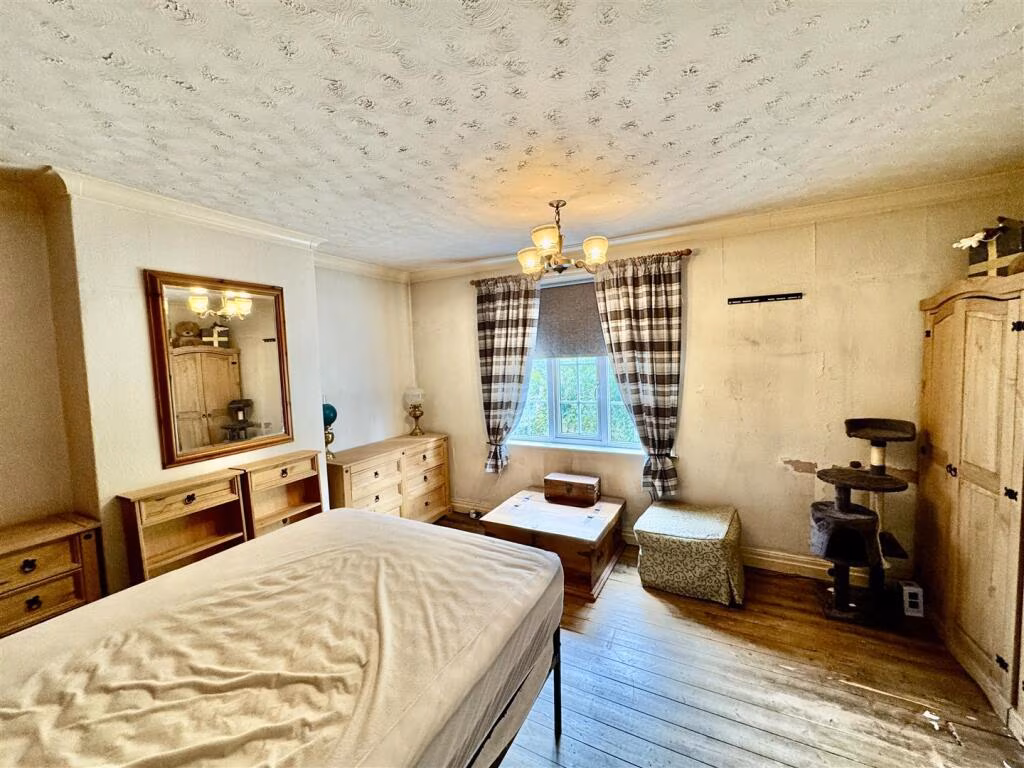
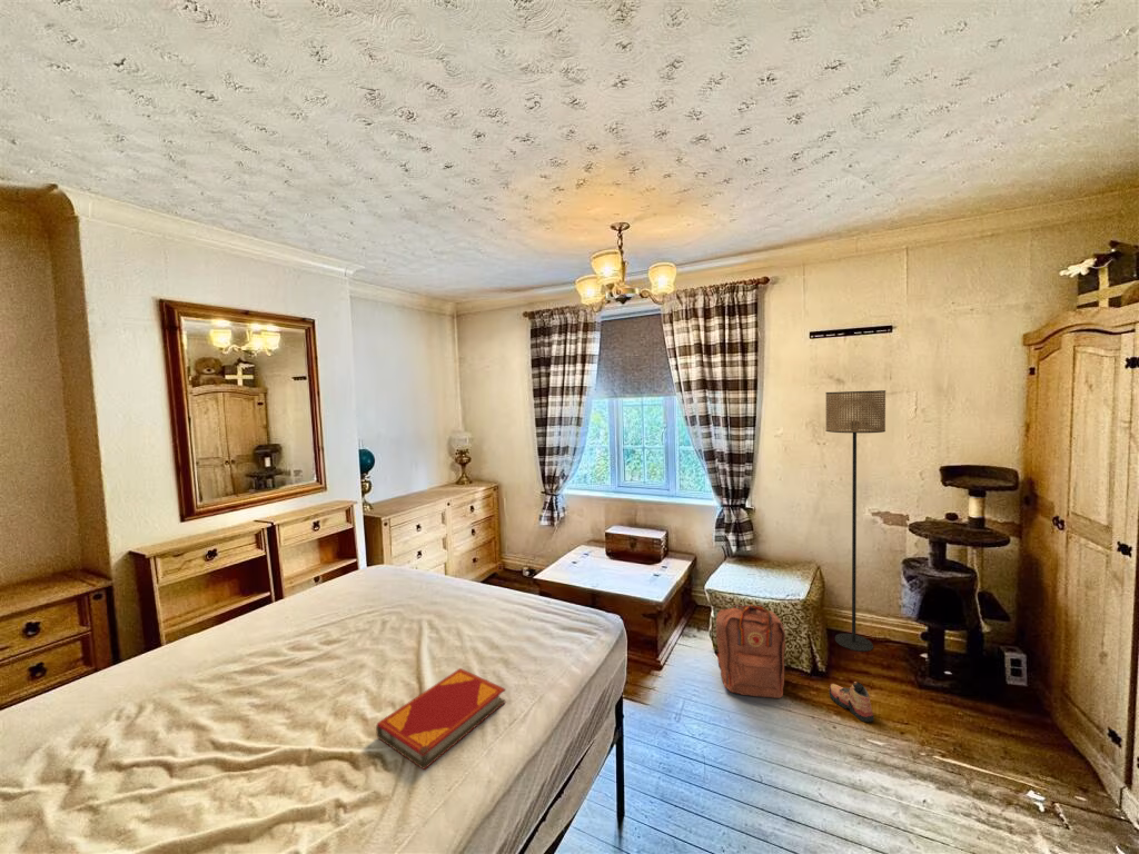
+ backpack [715,603,786,699]
+ floor lamp [824,389,887,653]
+ shoe [829,681,874,723]
+ hardback book [375,667,507,771]
